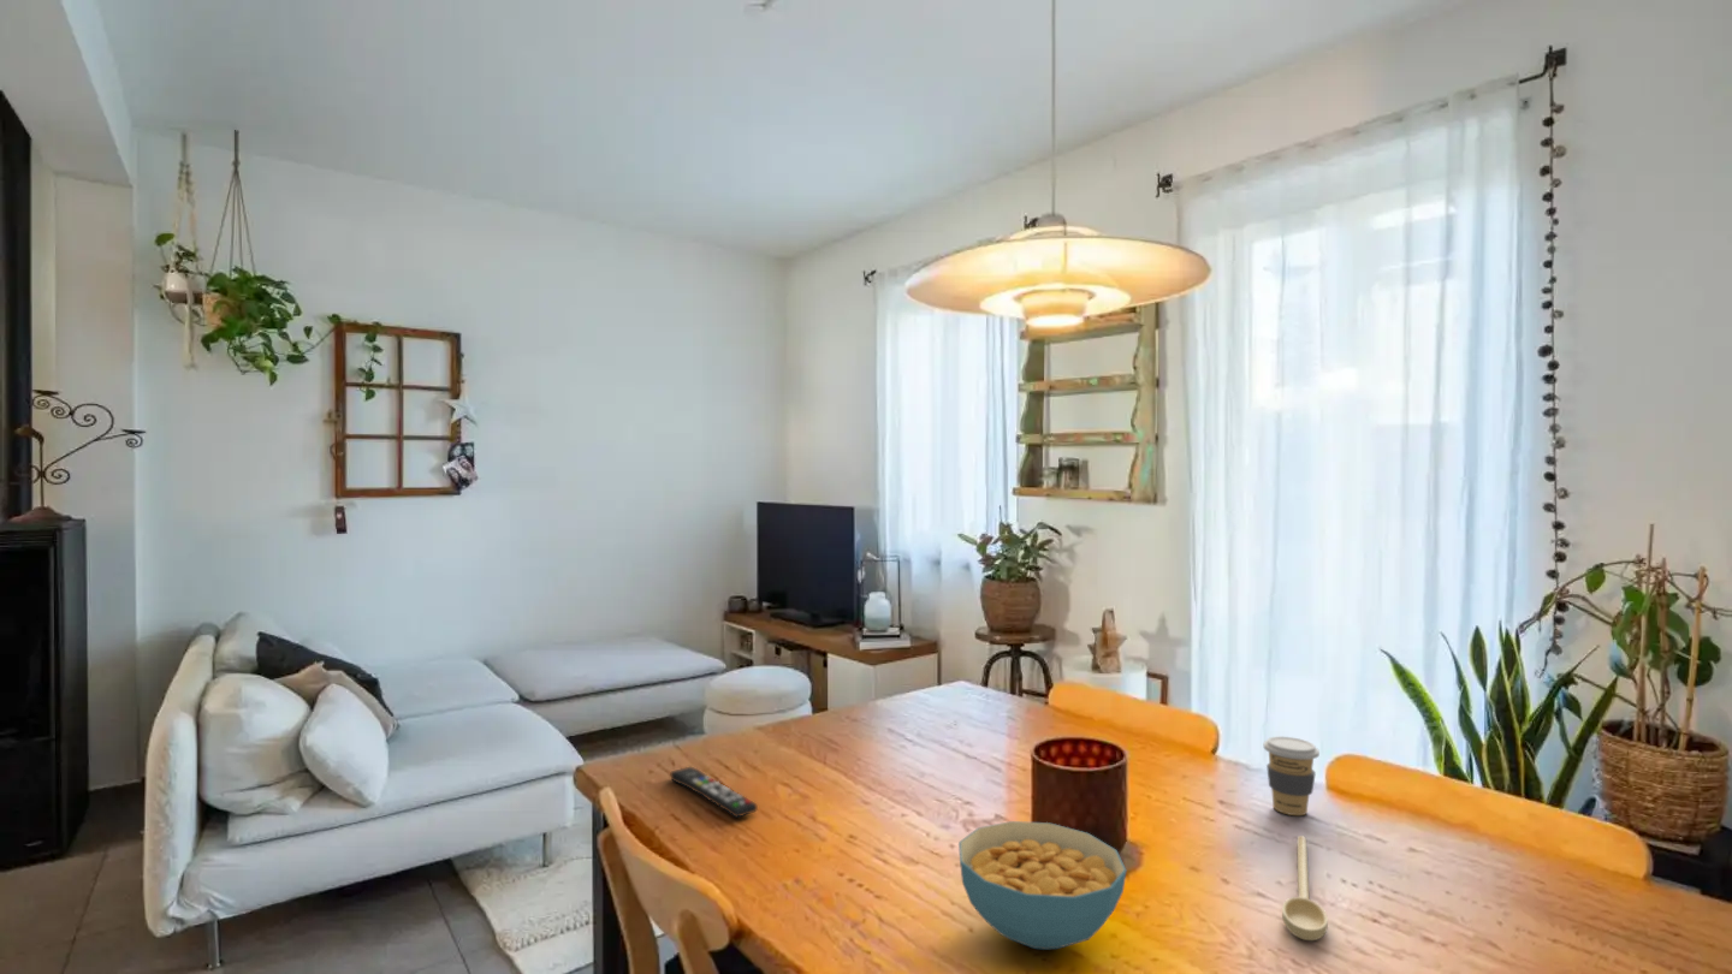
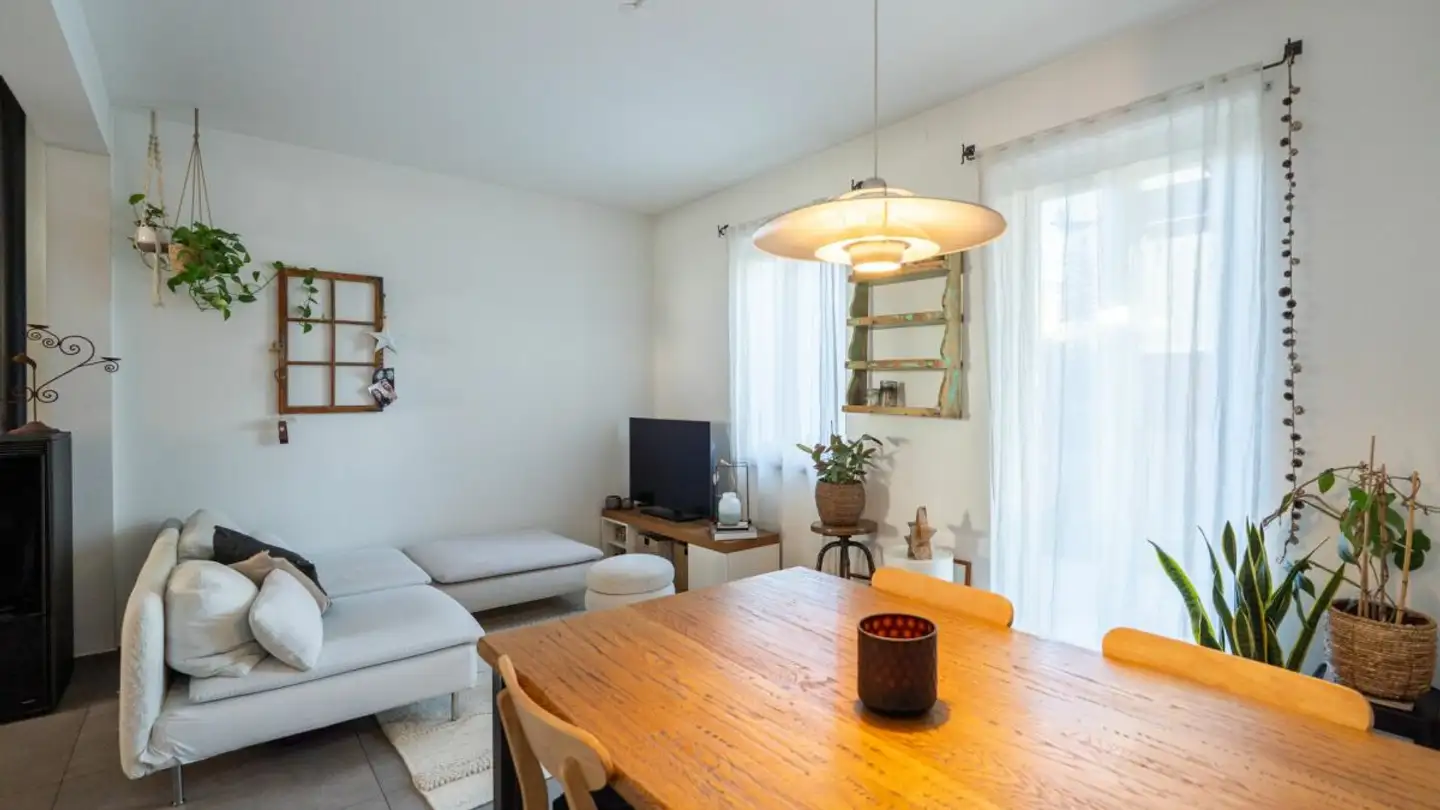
- coffee cup [1263,736,1321,816]
- cereal bowl [957,820,1127,951]
- spoon [1281,835,1329,942]
- remote control [669,766,759,819]
